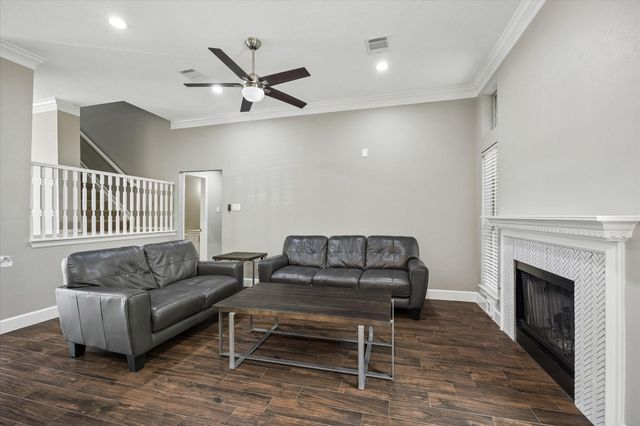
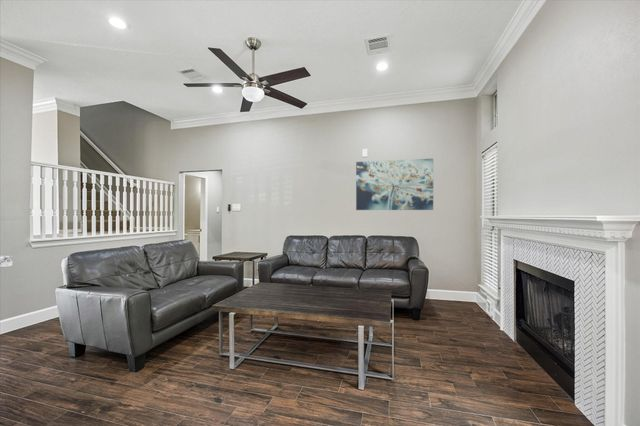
+ wall art [355,158,434,211]
